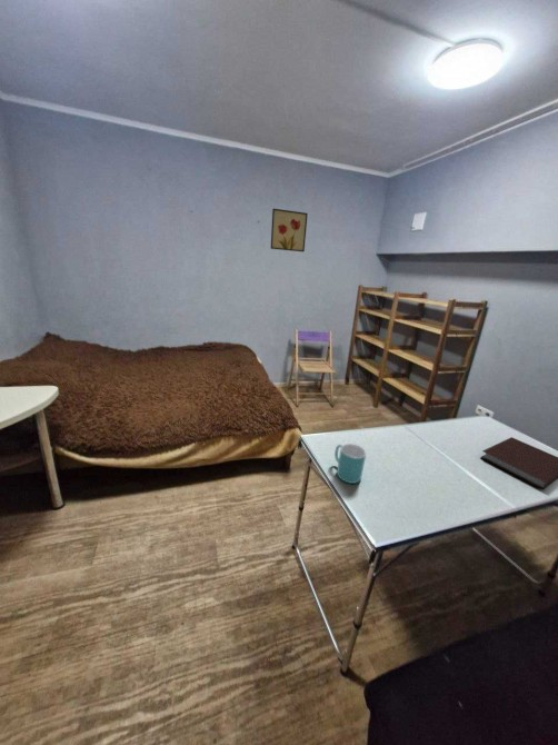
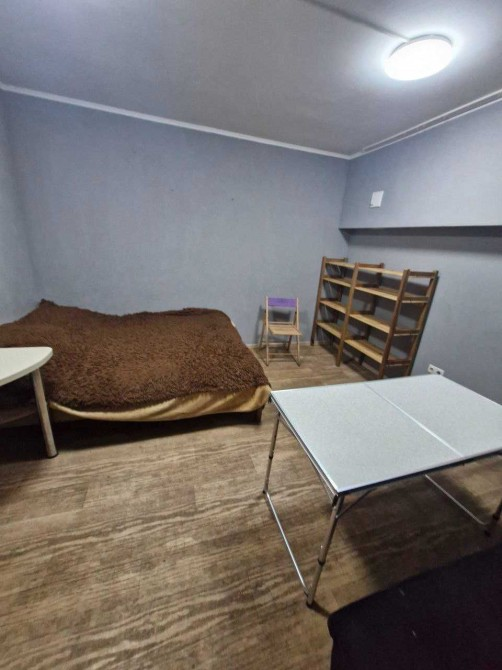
- wall art [269,208,309,252]
- mug [333,443,367,485]
- notebook [479,436,558,490]
